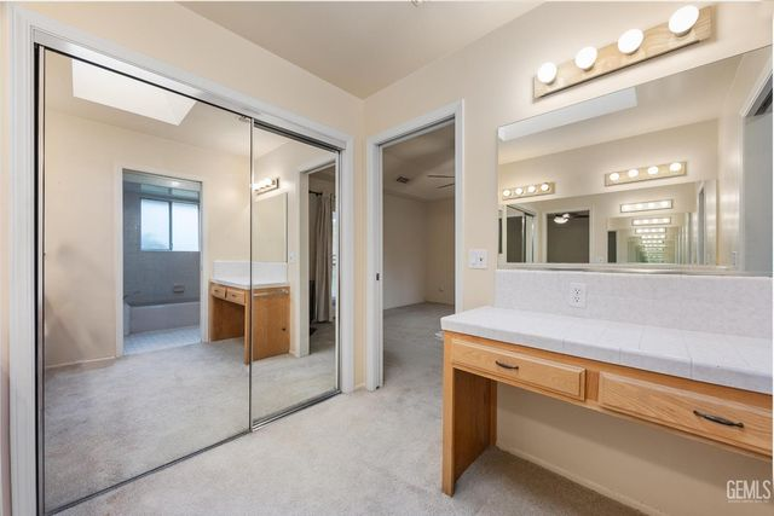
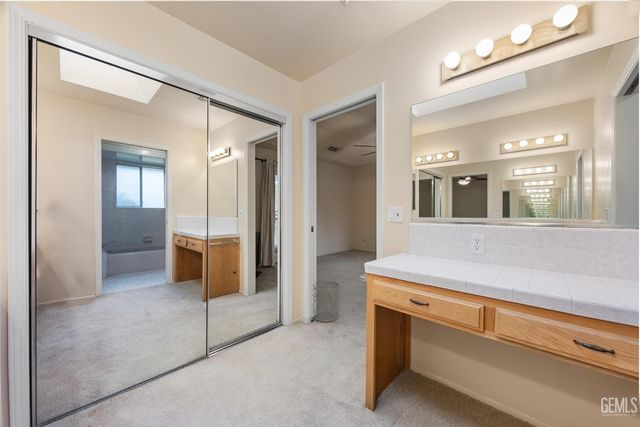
+ waste bin [313,280,340,323]
